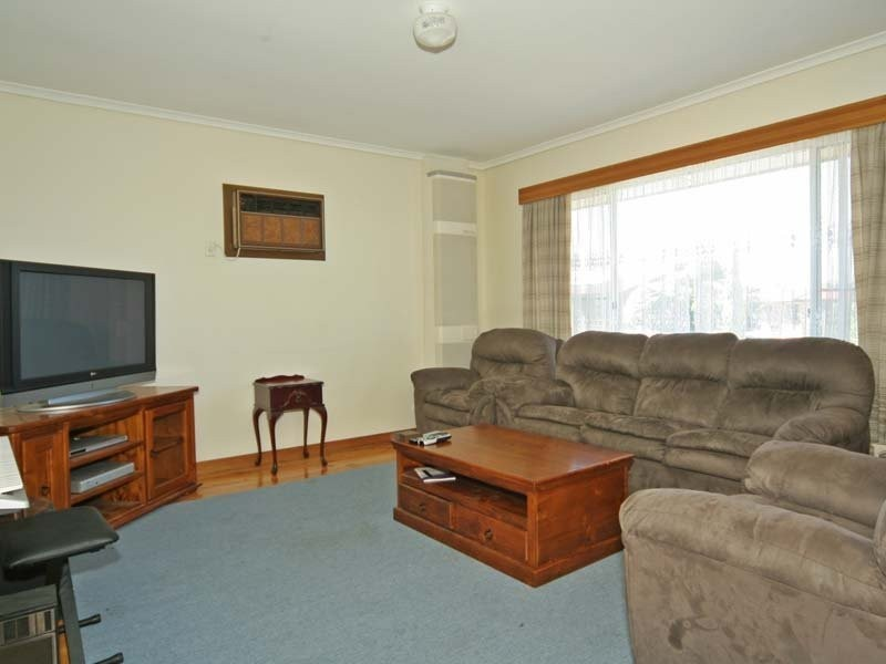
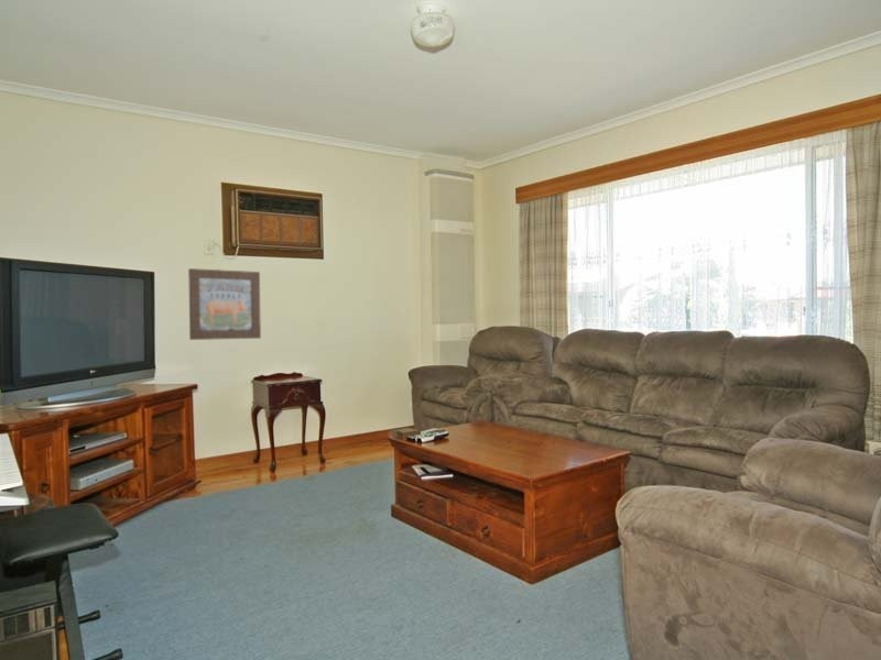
+ wall art [187,267,262,341]
